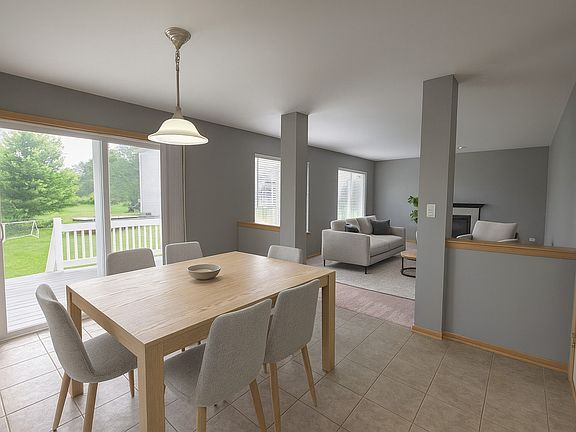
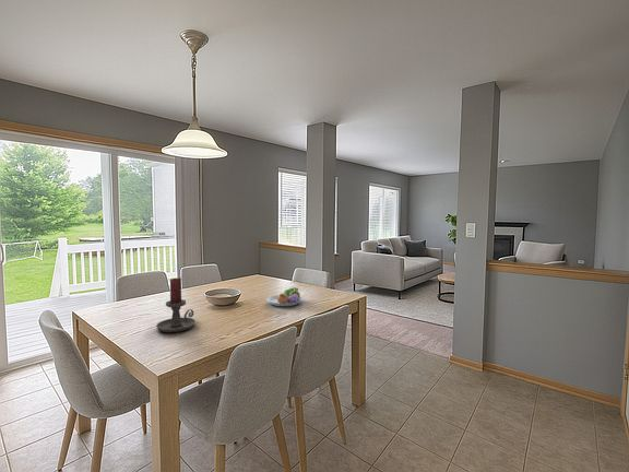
+ fruit bowl [265,286,302,307]
+ candle holder [155,276,197,333]
